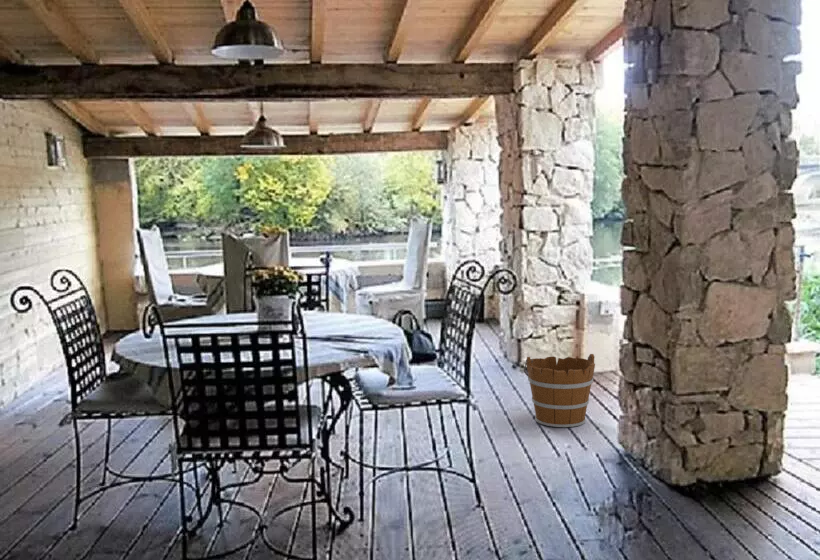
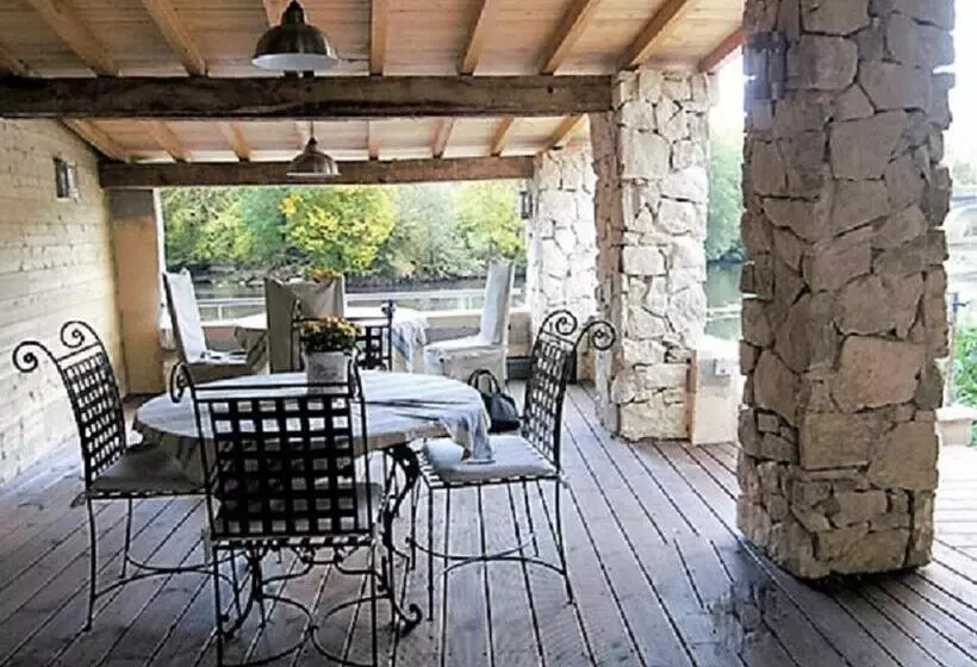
- bucket [523,353,596,428]
